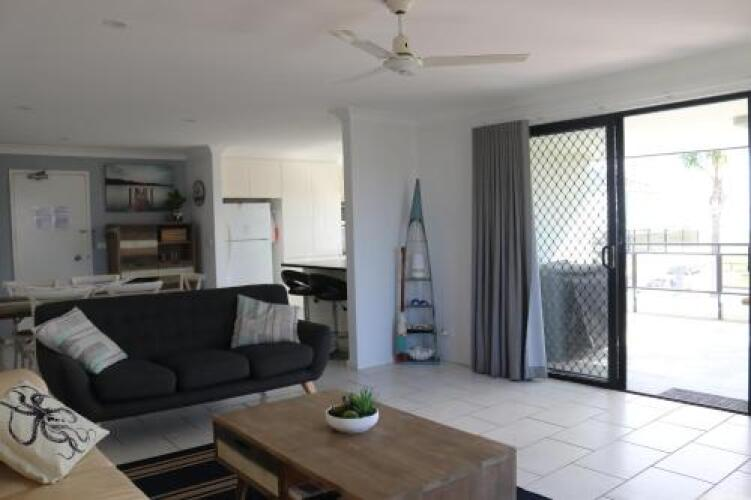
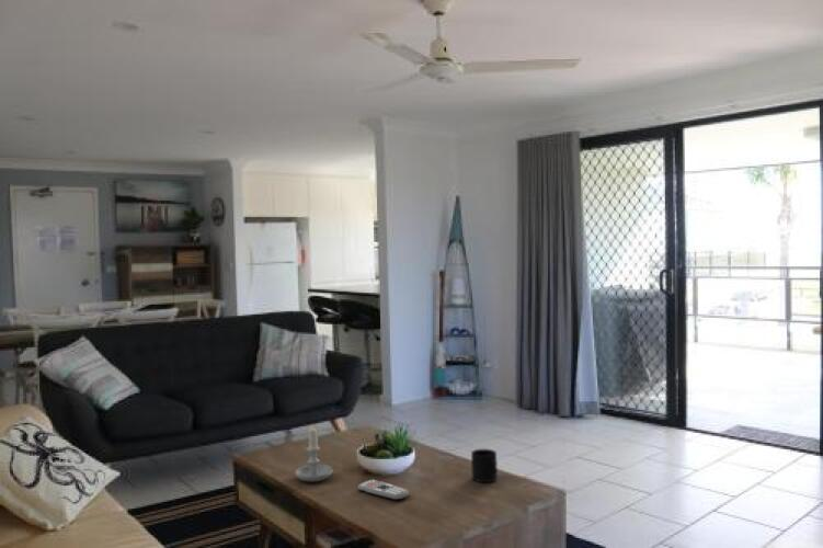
+ mug [470,448,499,483]
+ candle [294,425,333,482]
+ remote control [356,479,410,501]
